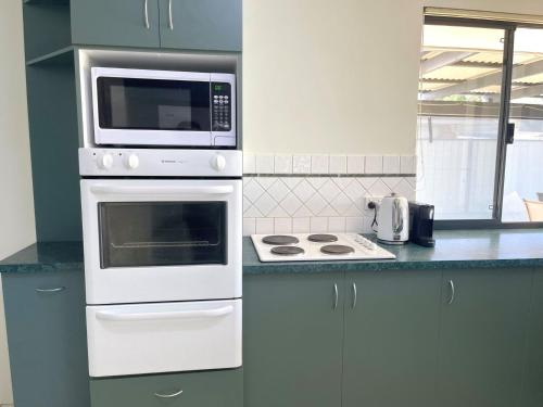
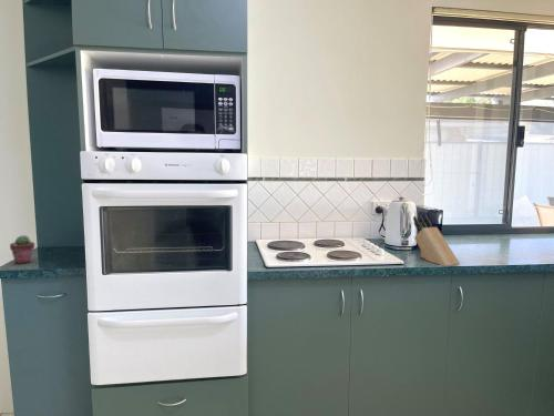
+ potted succulent [9,234,35,265]
+ knife block [412,214,461,267]
